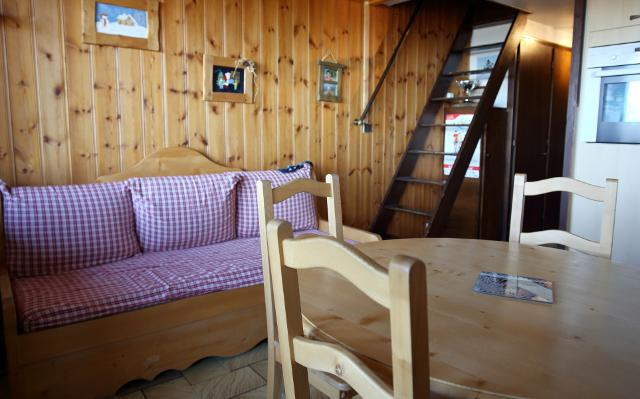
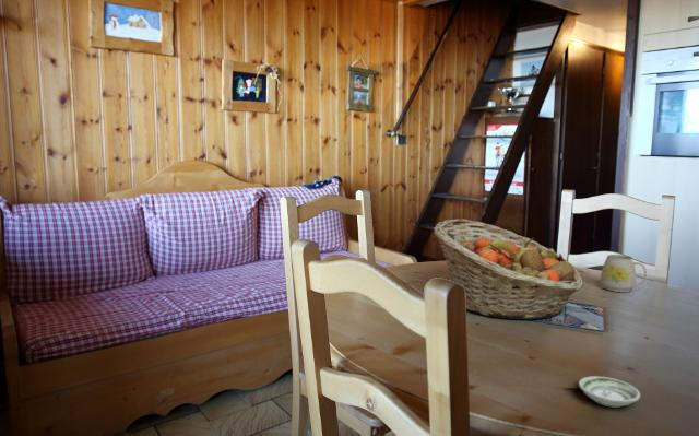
+ saucer [578,375,641,409]
+ mug [600,254,648,293]
+ fruit basket [433,217,584,320]
